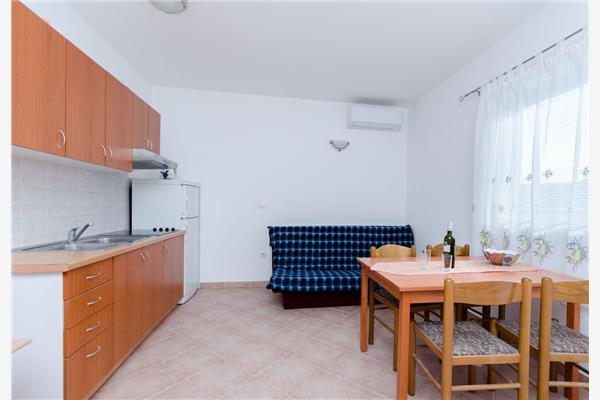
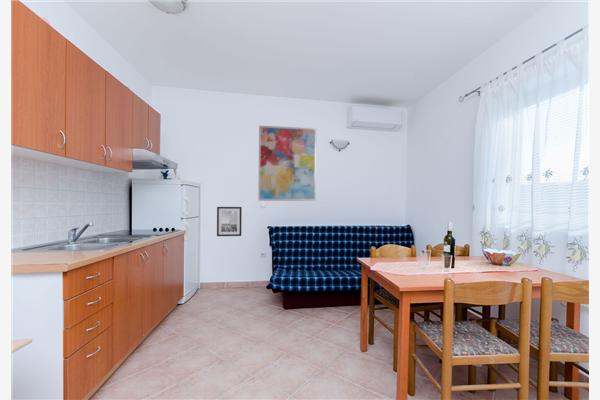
+ wall art [216,206,243,237]
+ wall art [257,125,317,202]
